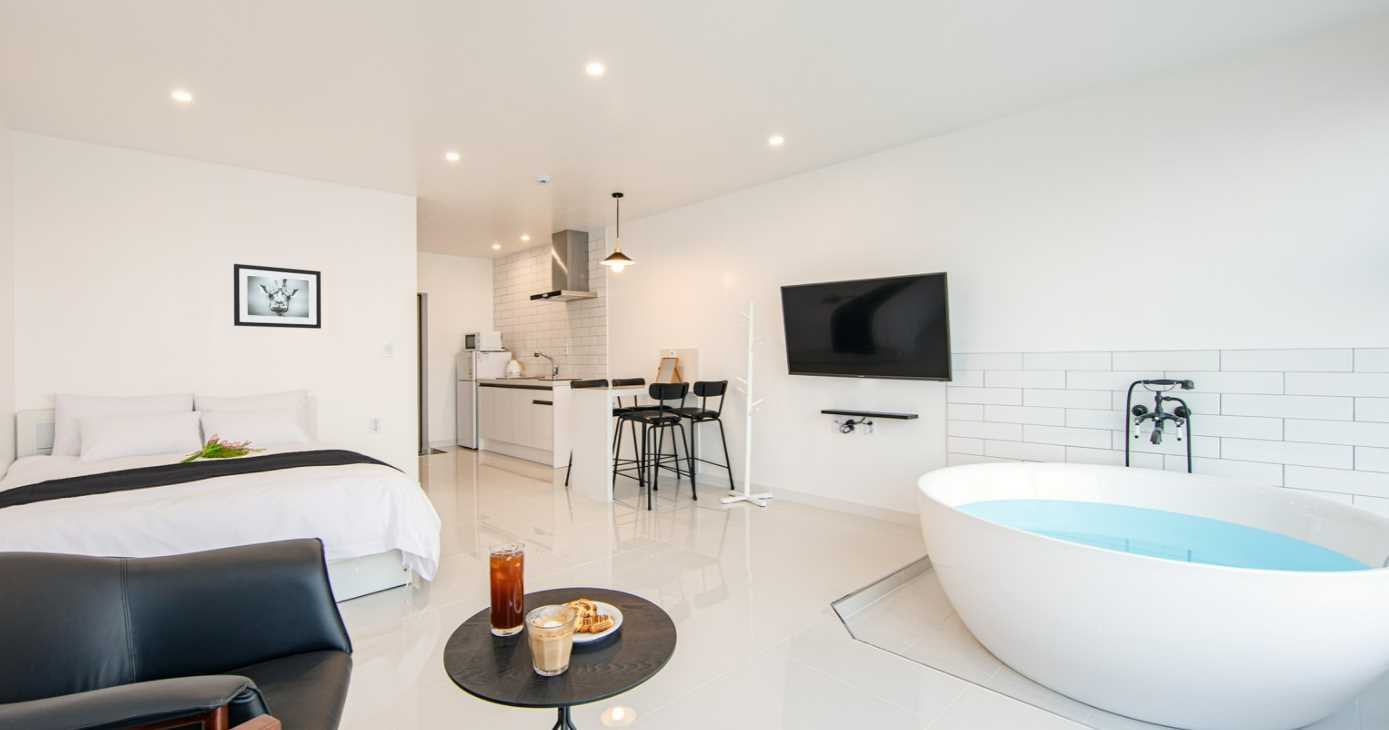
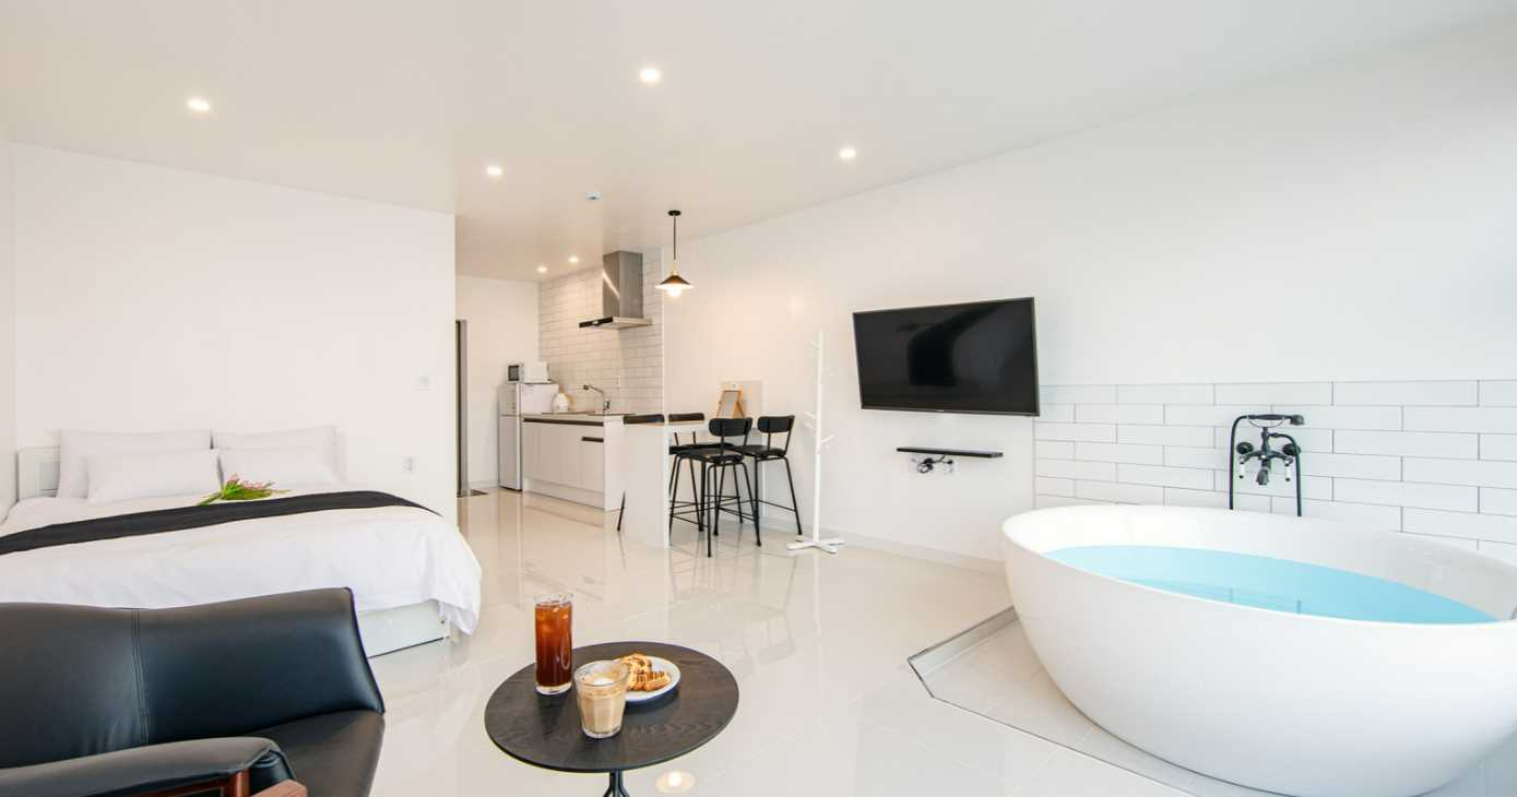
- wall art [233,263,322,330]
